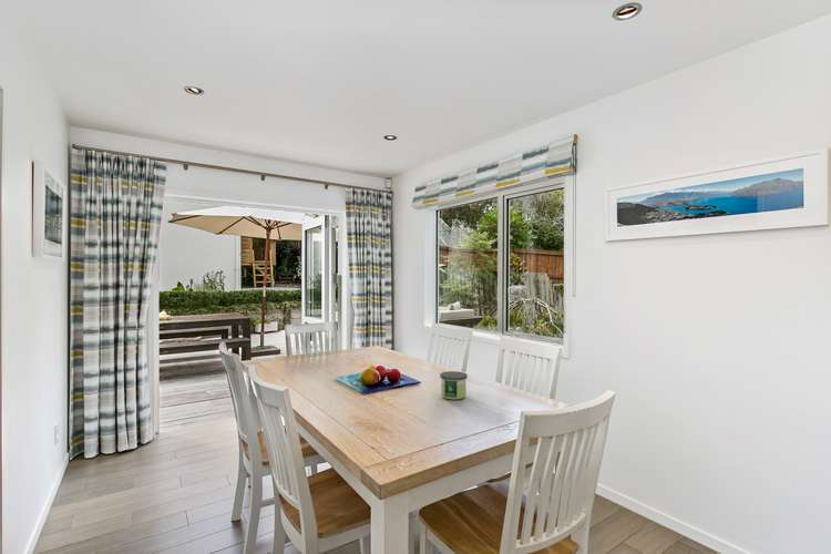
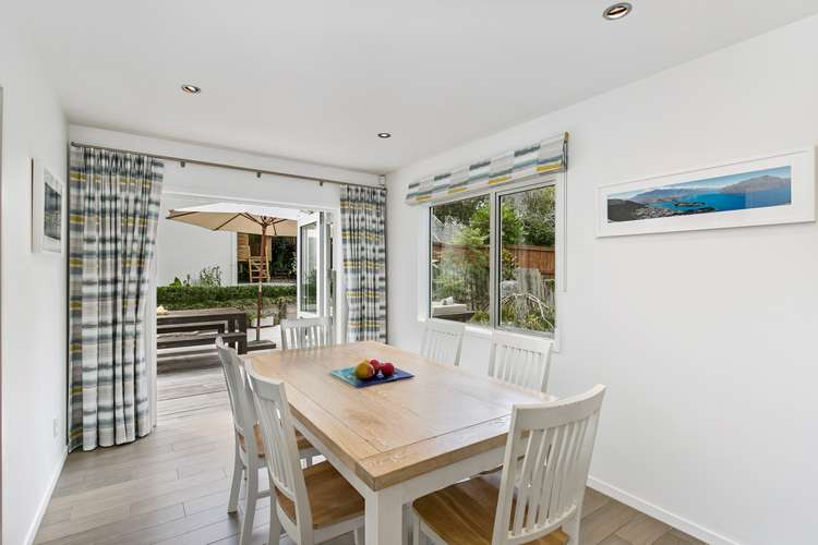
- candle [439,370,469,401]
